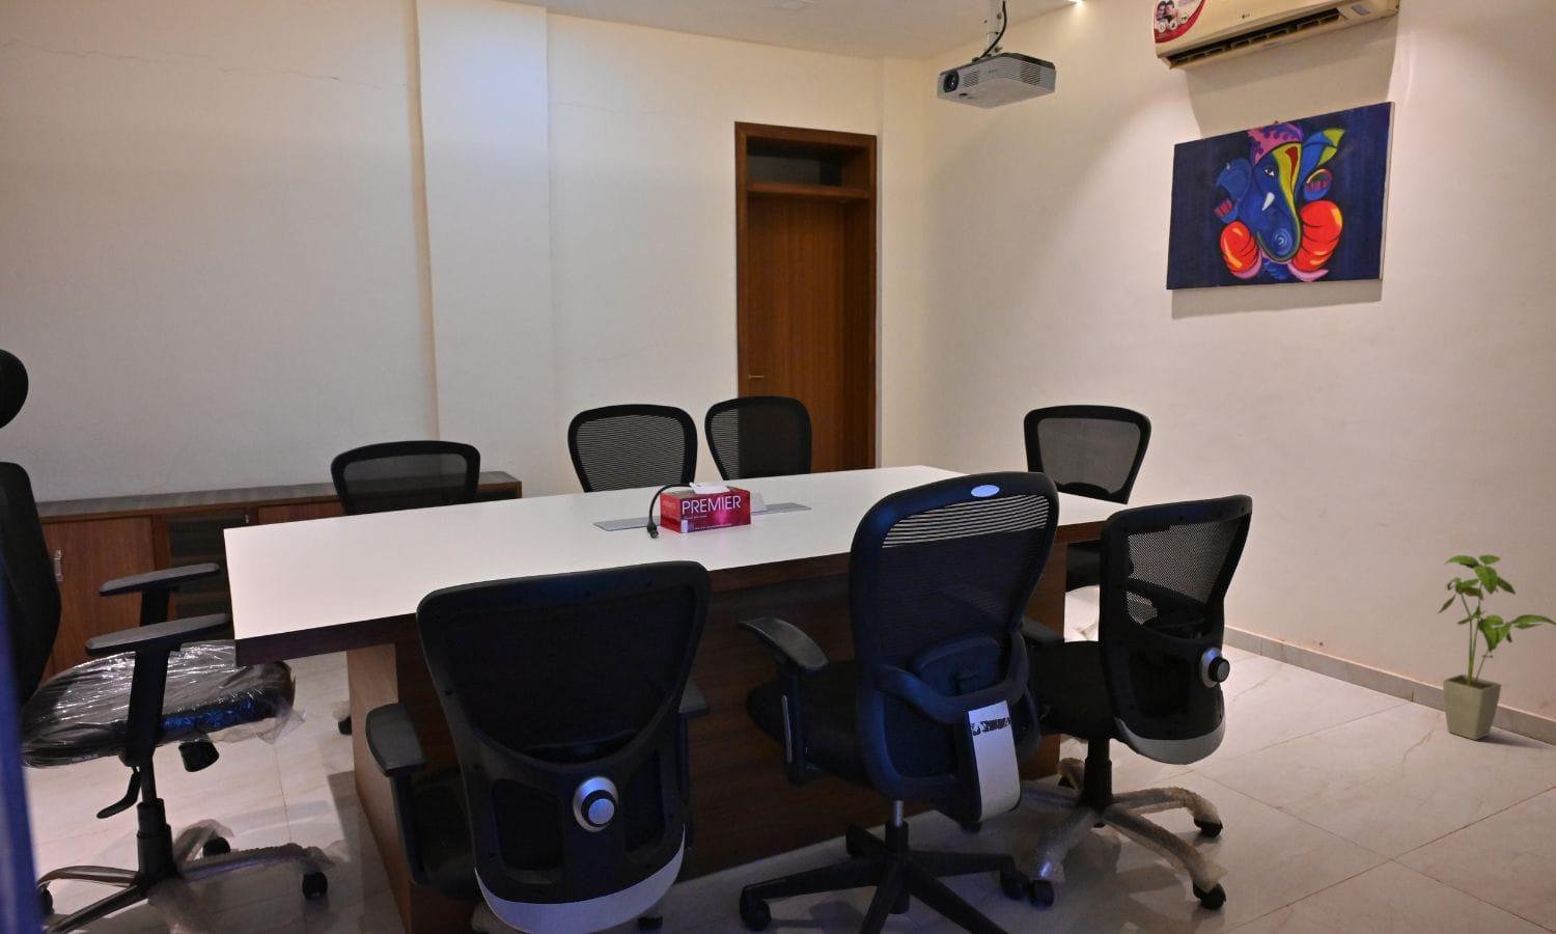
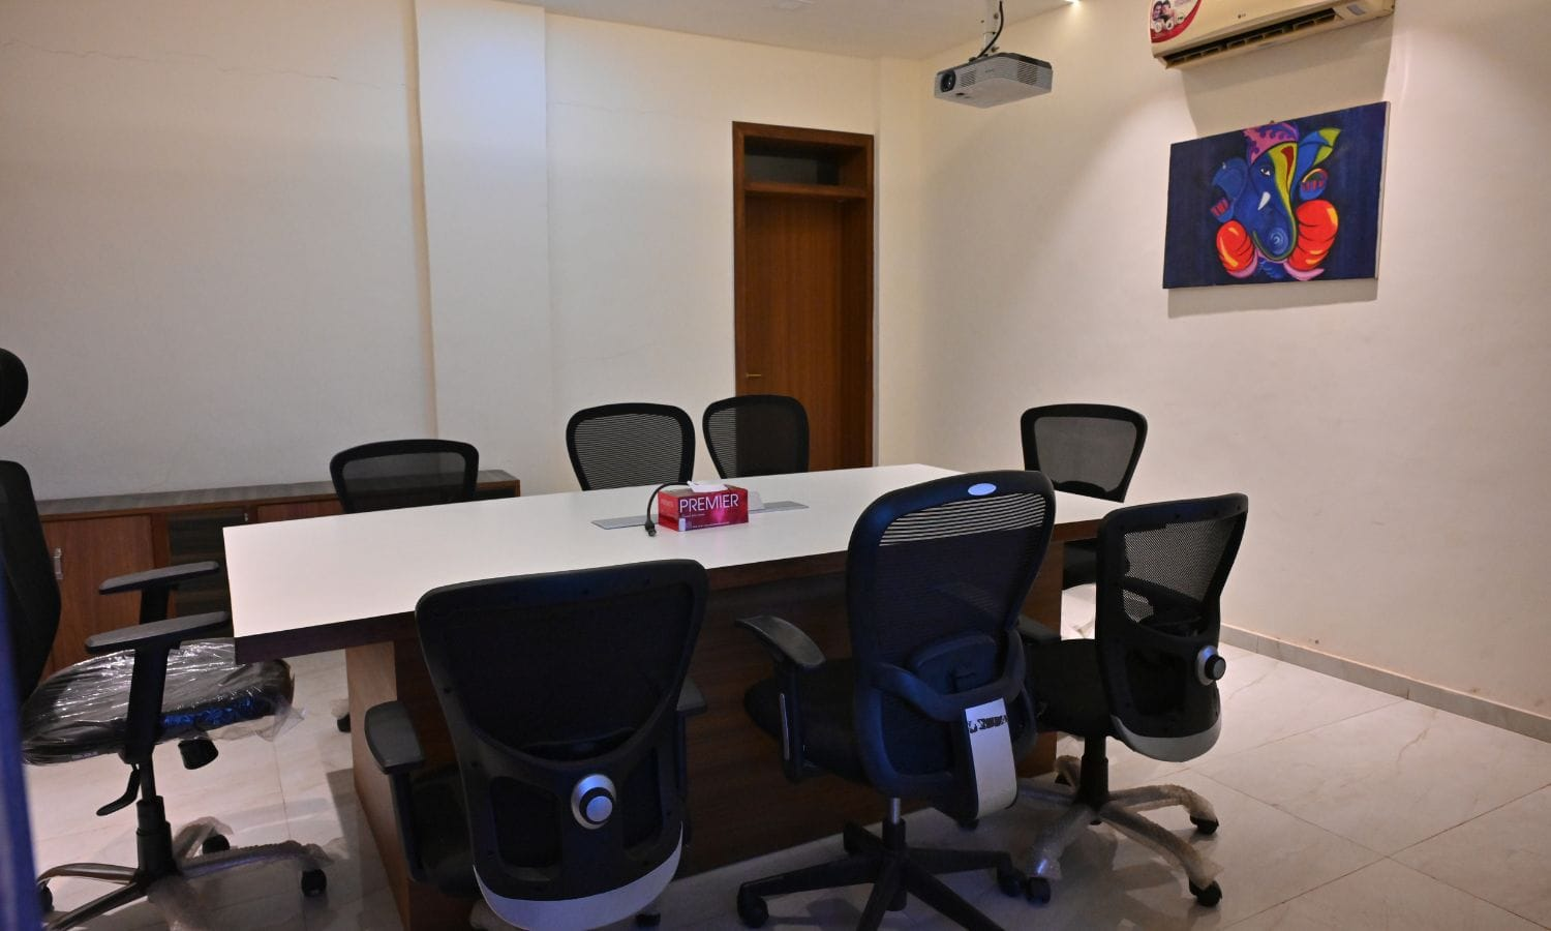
- house plant [1436,554,1556,741]
